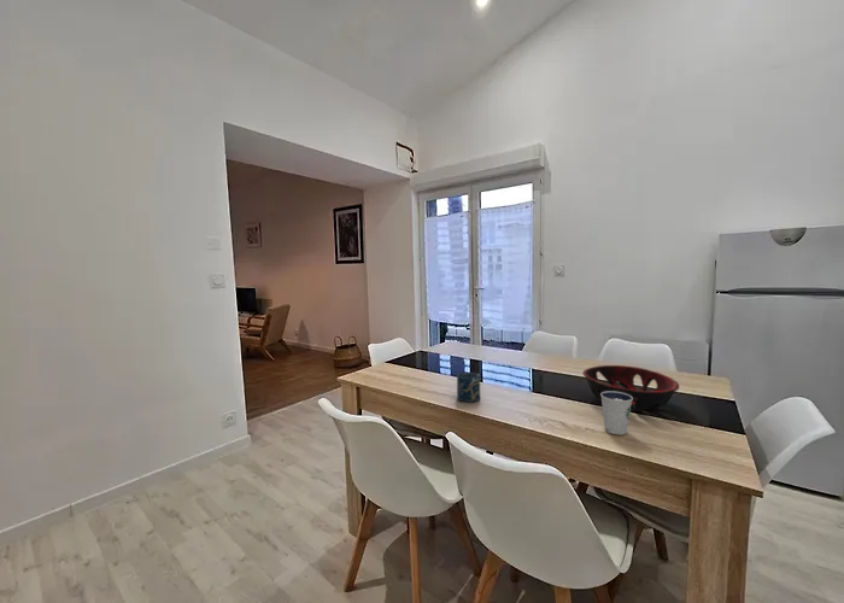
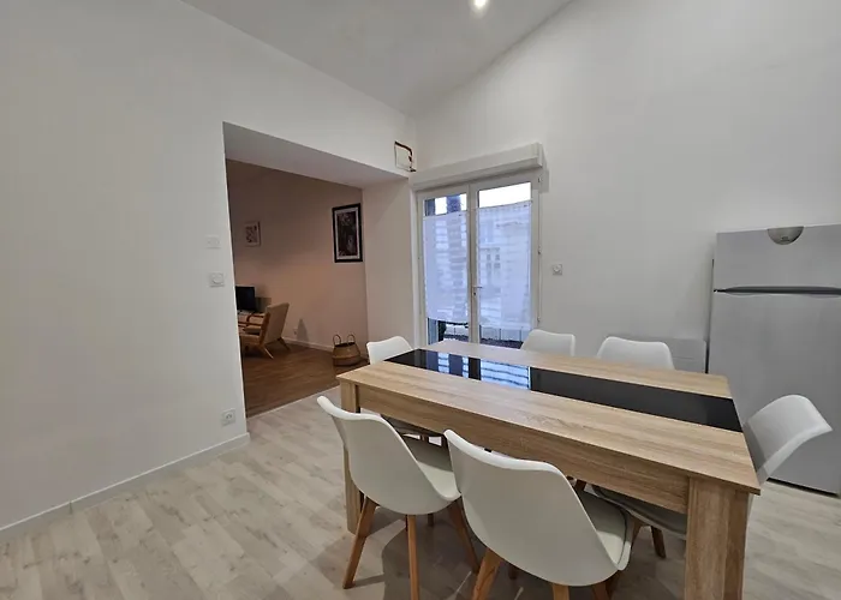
- dixie cup [600,391,633,435]
- decorative bowl [581,364,680,412]
- cup [456,371,481,404]
